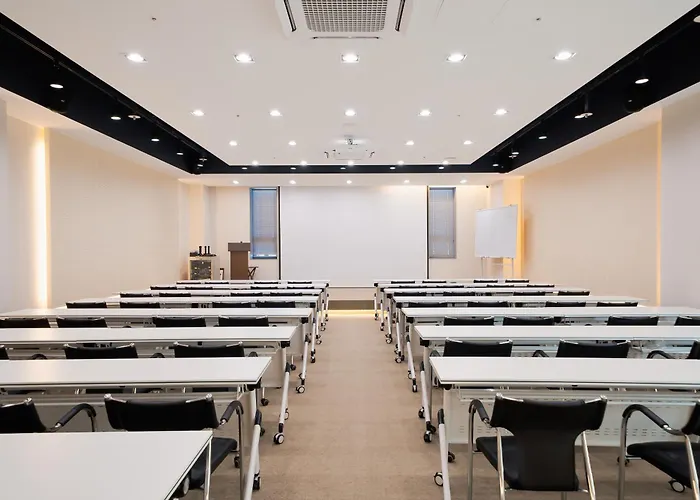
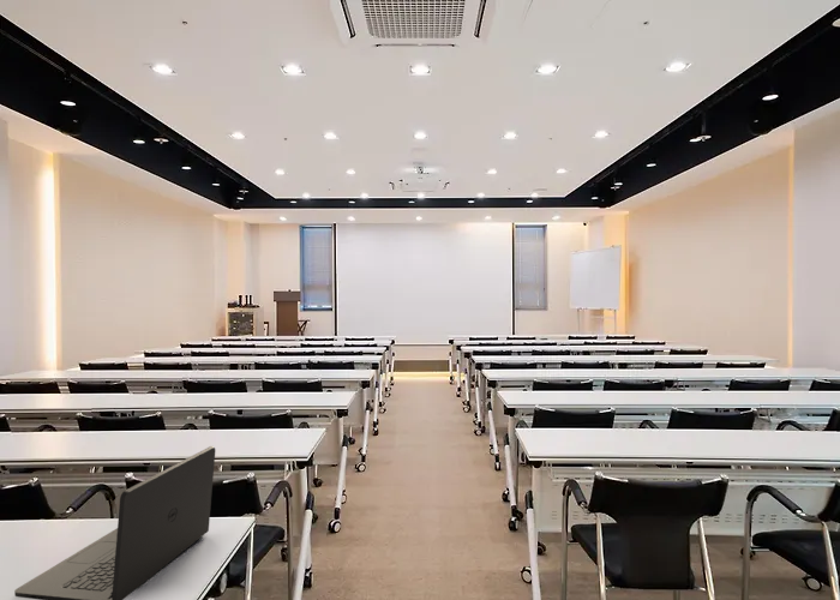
+ laptop [13,445,216,600]
